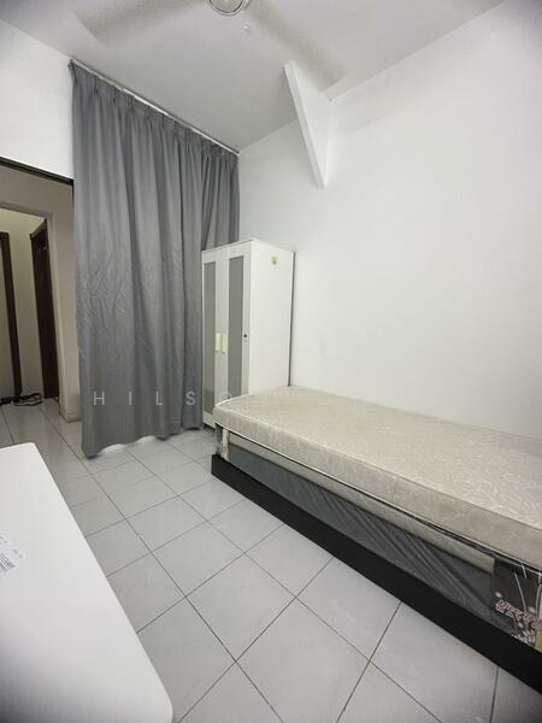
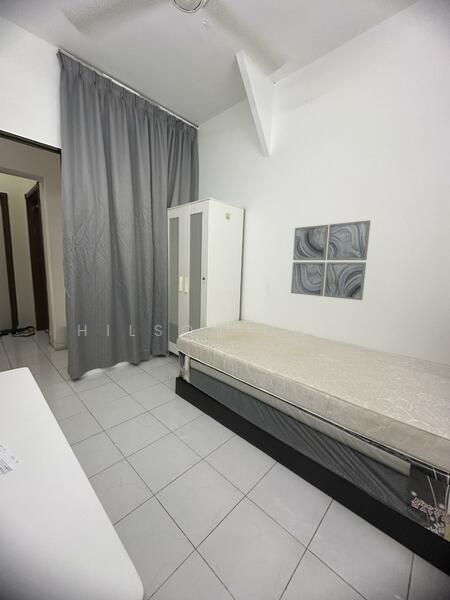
+ wall art [290,220,372,301]
